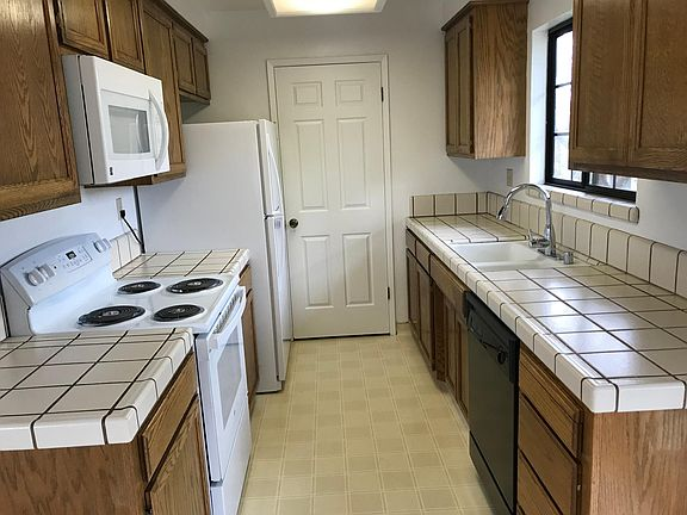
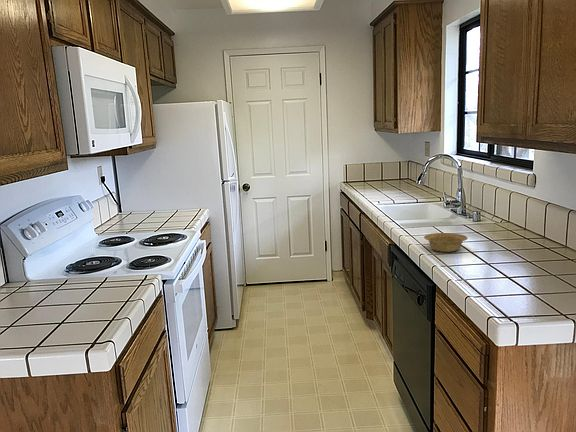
+ bowl [423,232,469,253]
